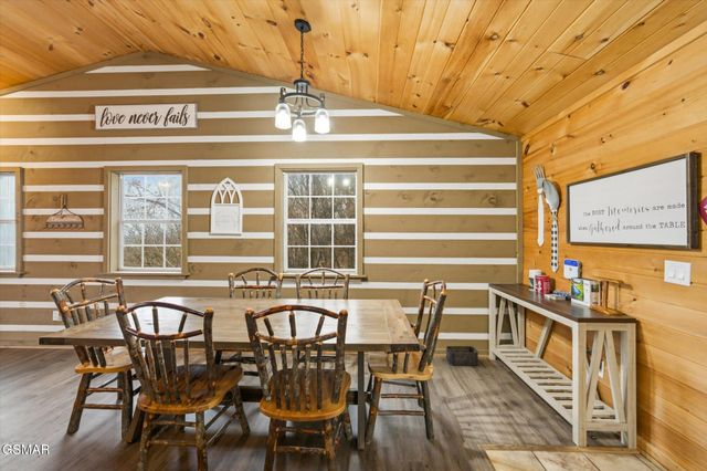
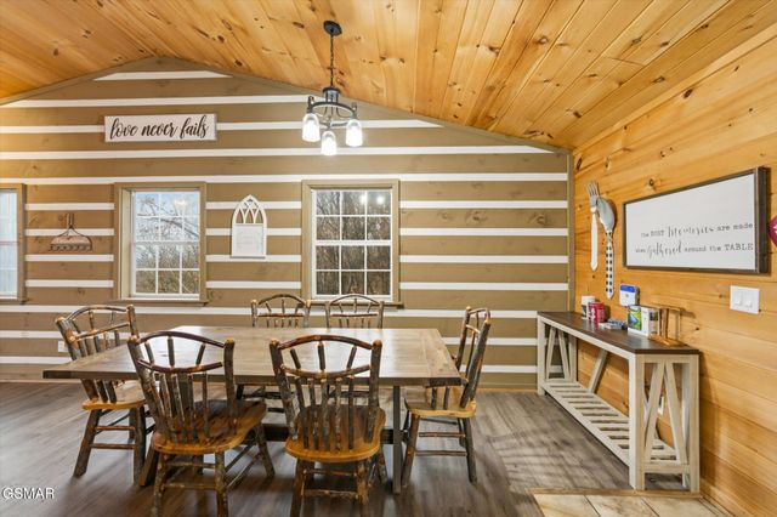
- storage bin [445,345,479,366]
